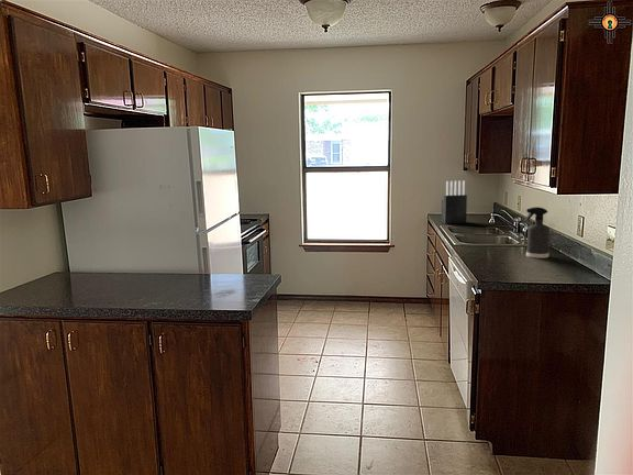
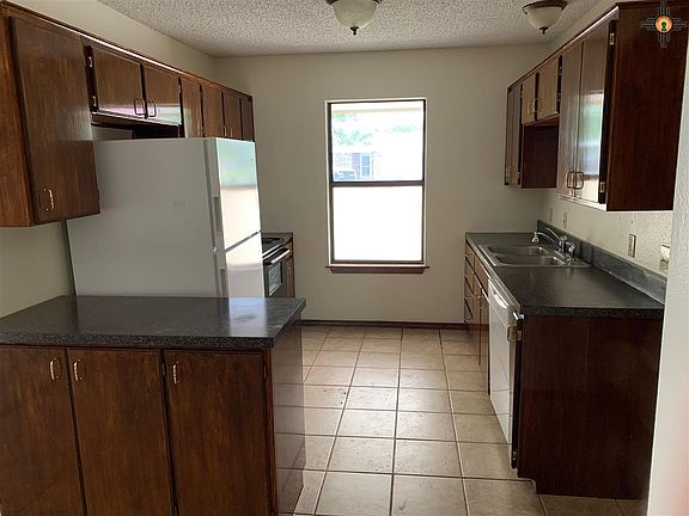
- knife block [441,179,468,225]
- spray bottle [524,206,551,259]
